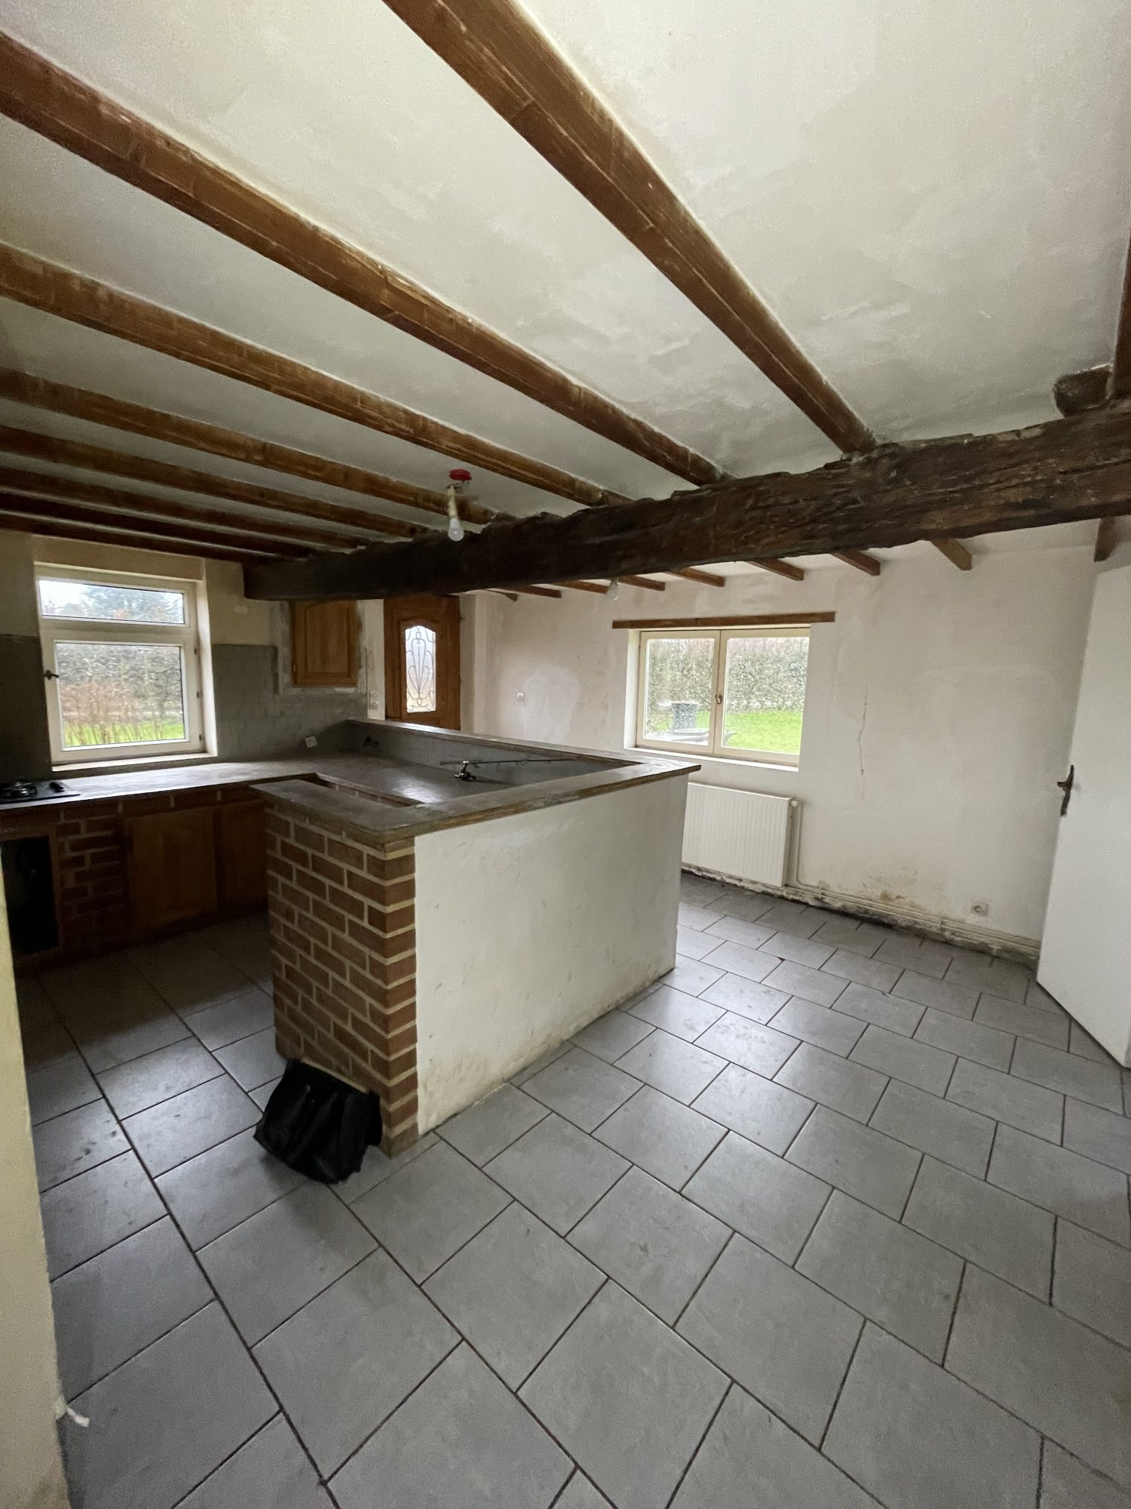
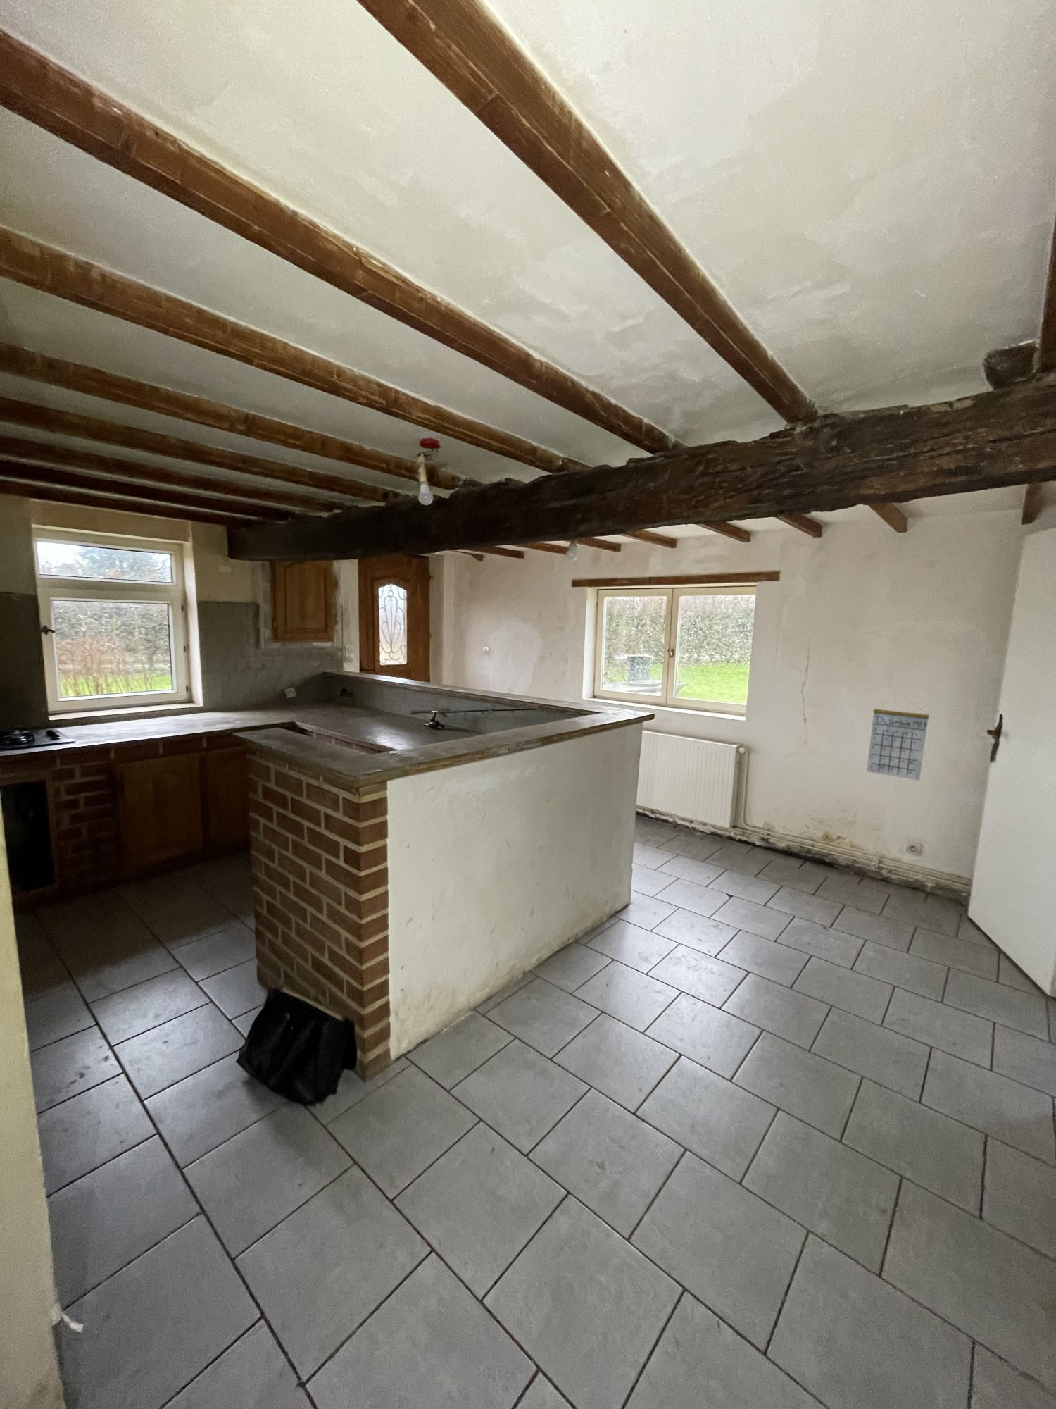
+ calendar [866,696,930,781]
